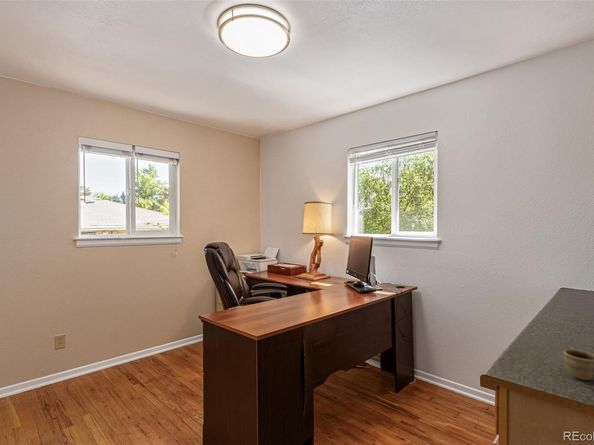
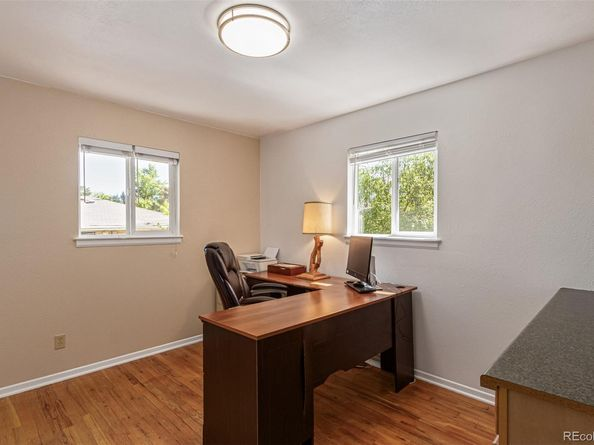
- cup [563,348,594,381]
